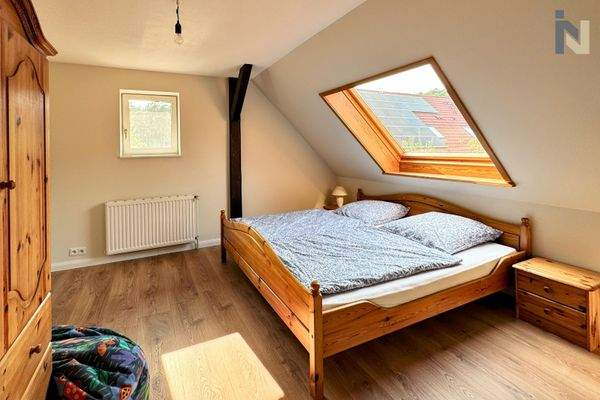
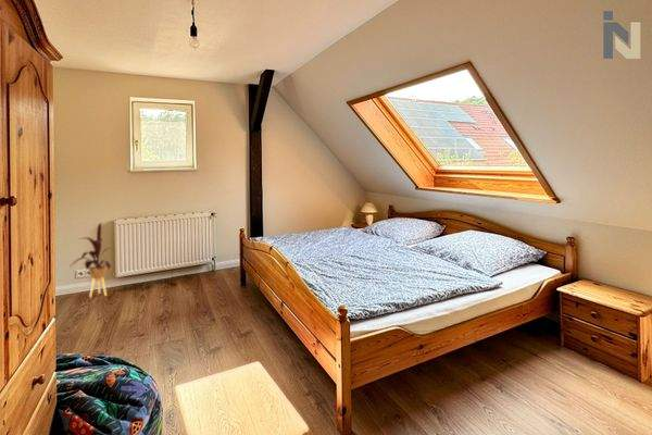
+ house plant [71,222,115,299]
